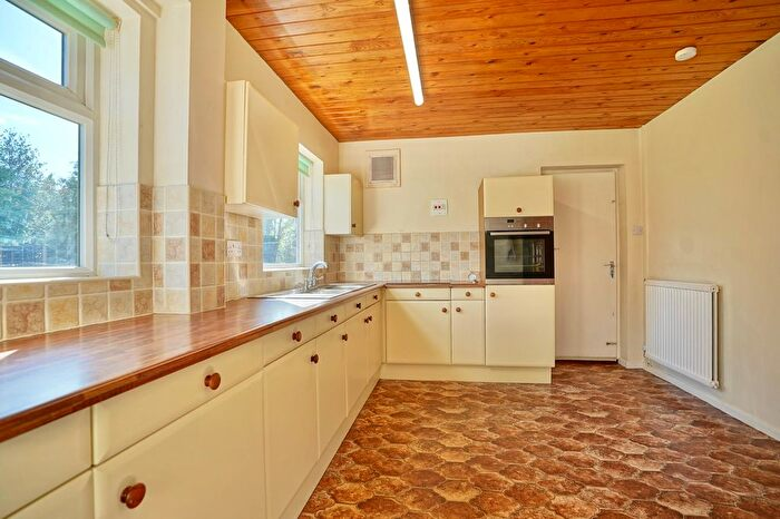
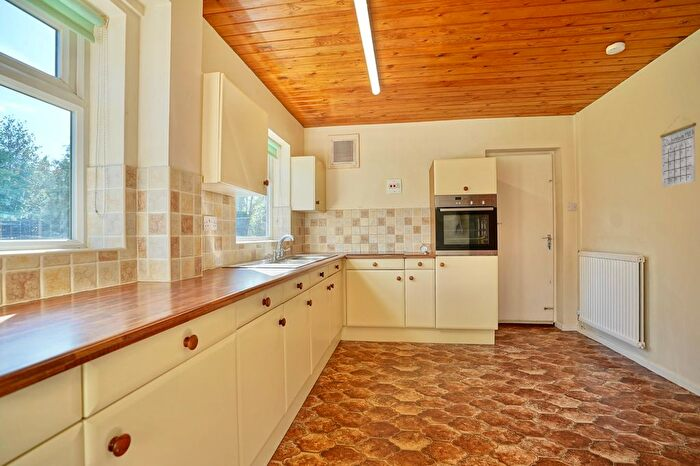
+ calendar [659,116,697,188]
